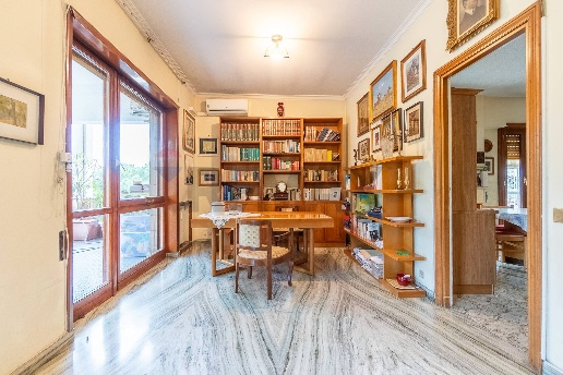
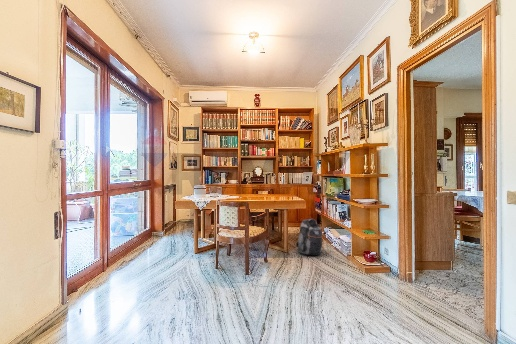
+ backpack [295,218,323,257]
